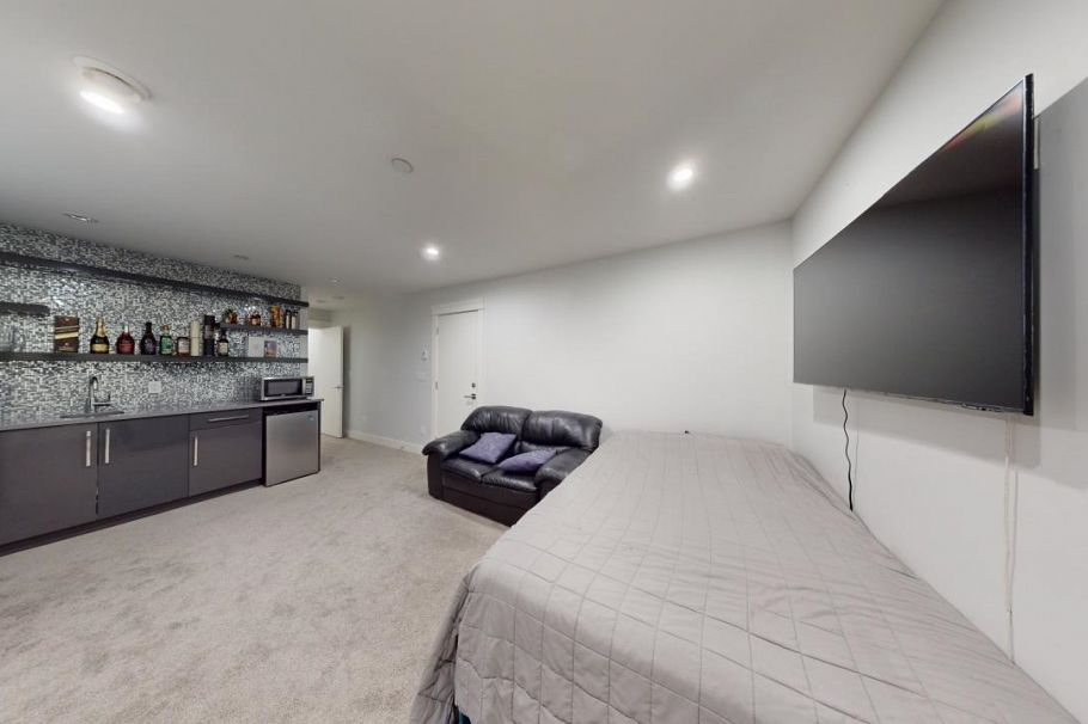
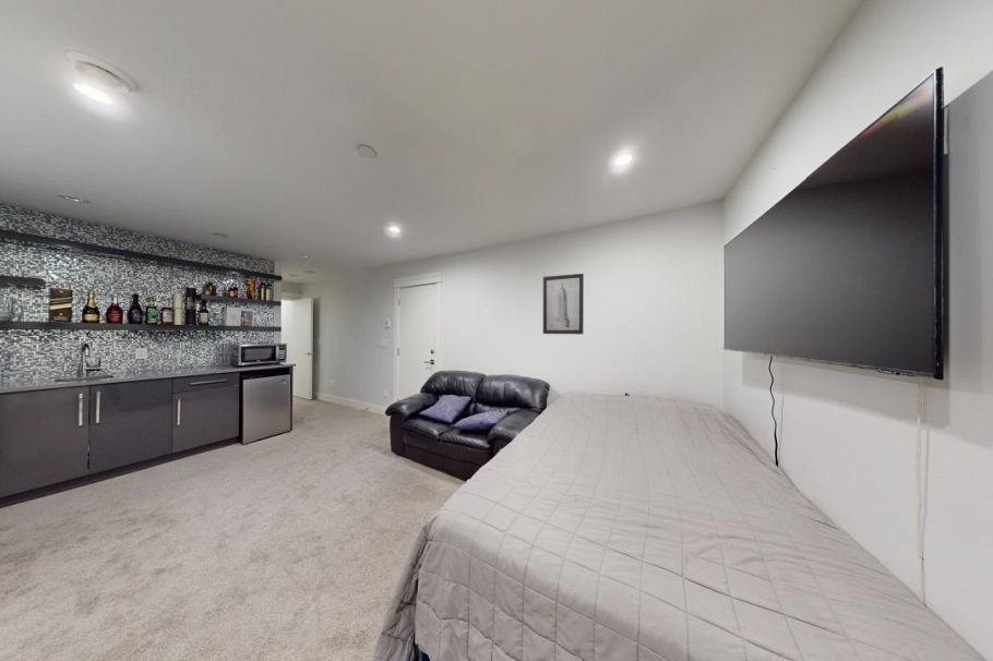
+ wall art [542,273,585,335]
